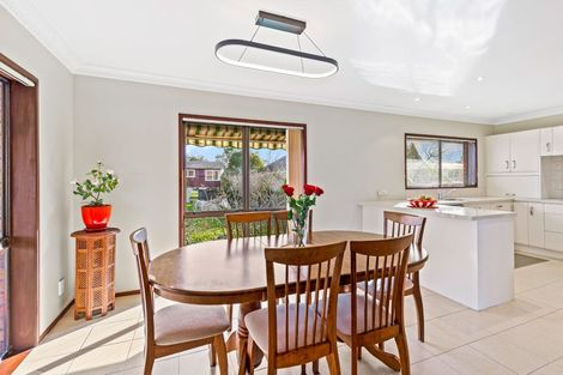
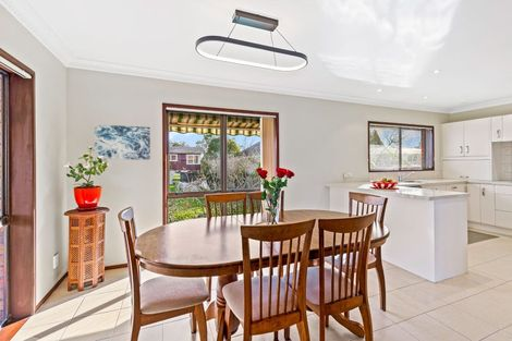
+ wall art [94,123,151,161]
